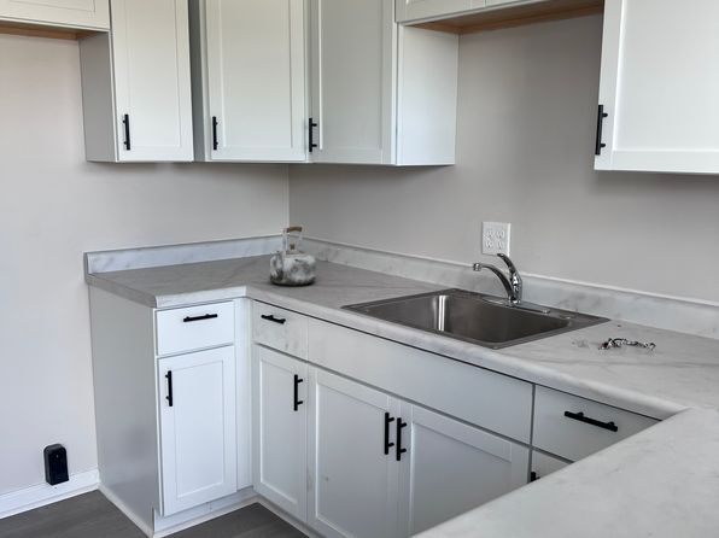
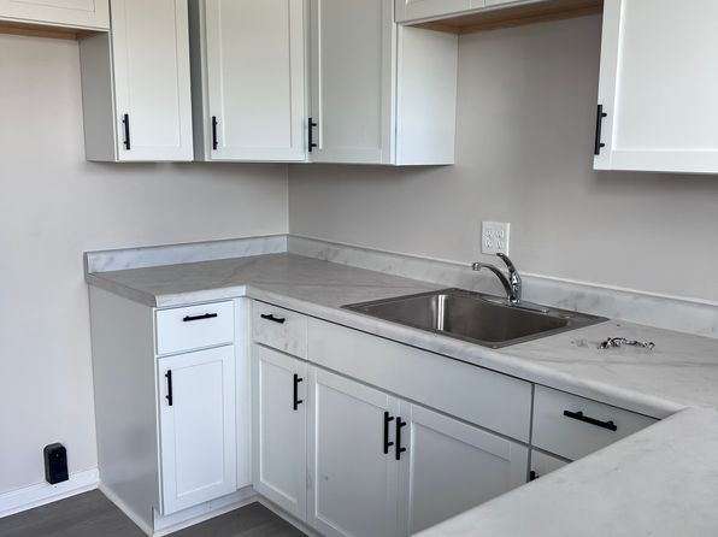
- kettle [268,223,317,287]
